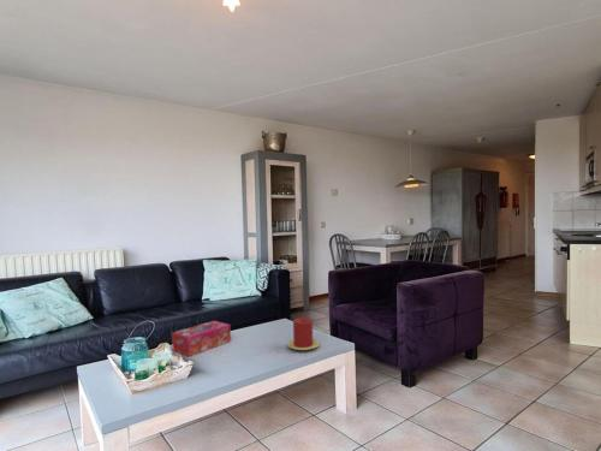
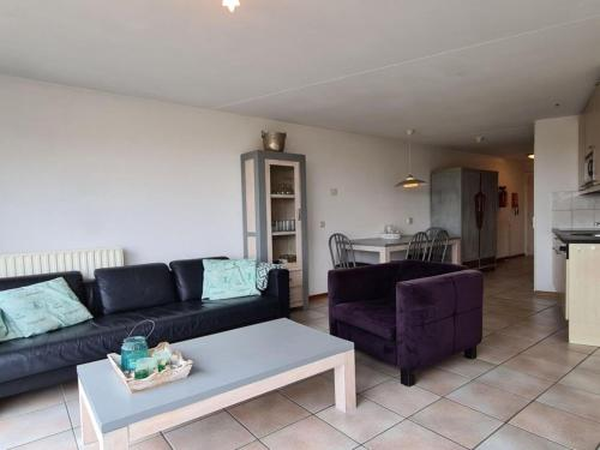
- candle [286,316,321,351]
- tissue box [171,320,232,357]
